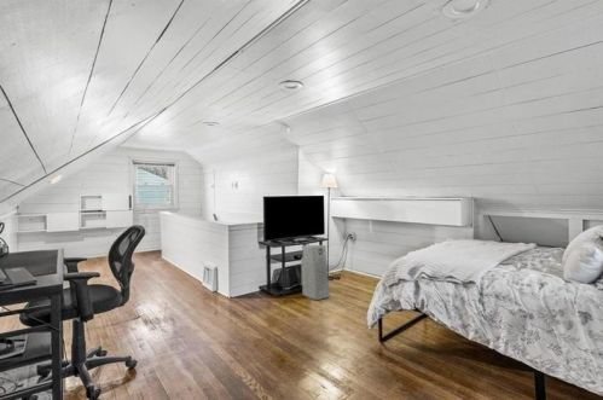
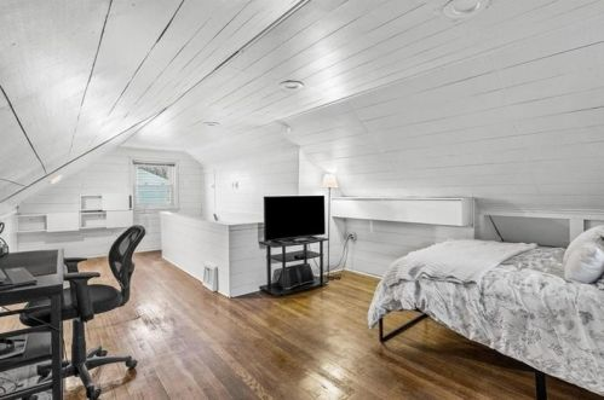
- air purifier [300,244,330,301]
